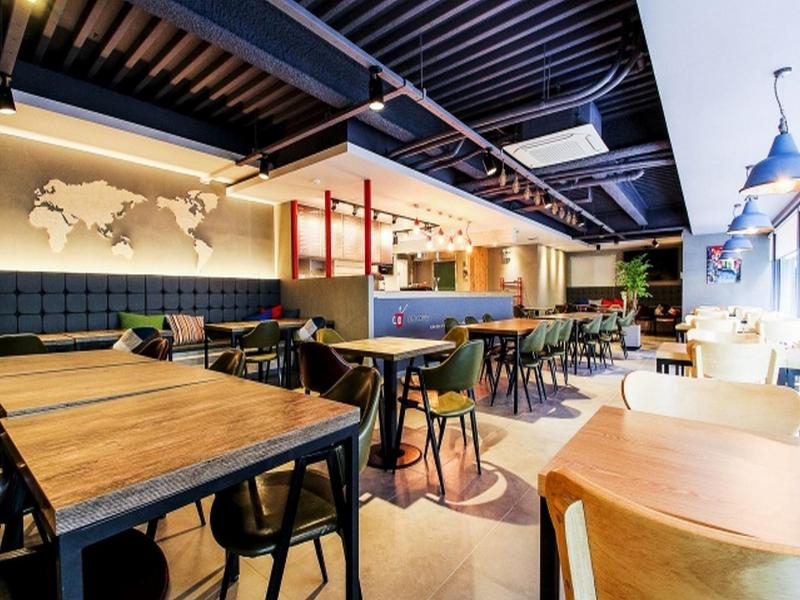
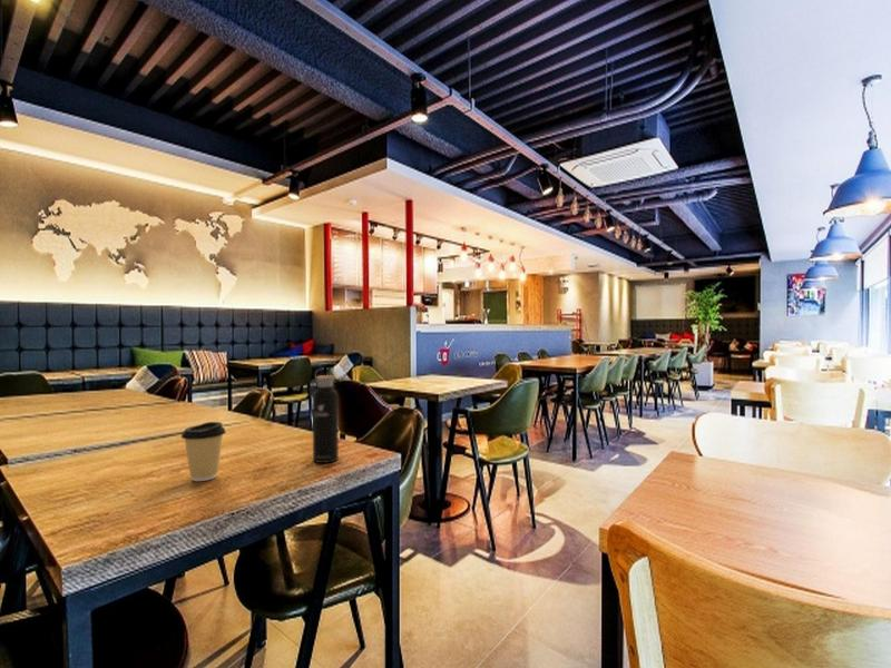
+ coffee cup [180,421,227,482]
+ water bottle [312,367,340,464]
